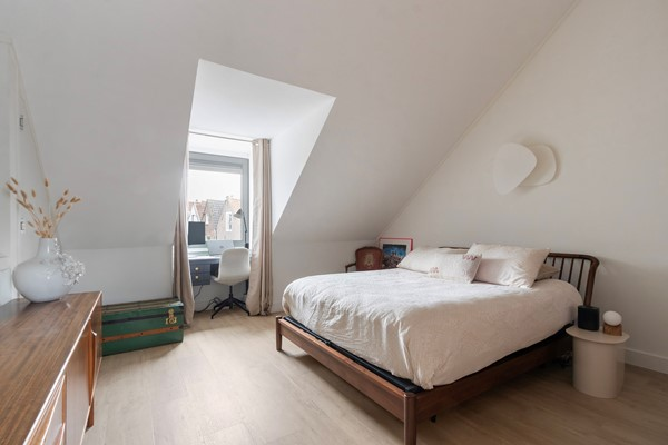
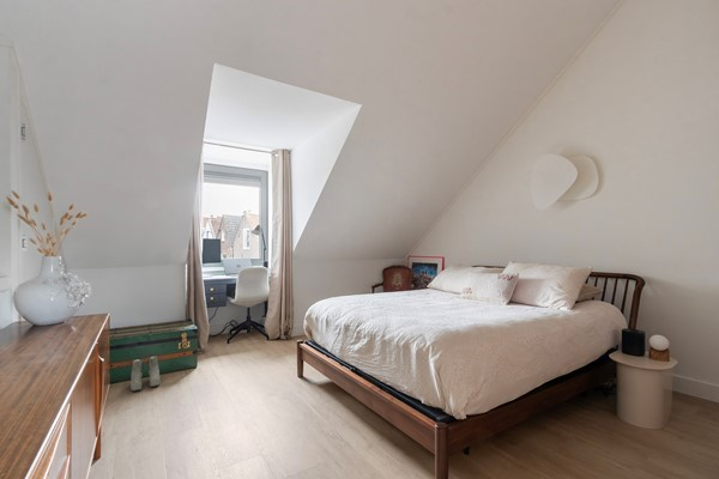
+ boots [129,353,161,393]
